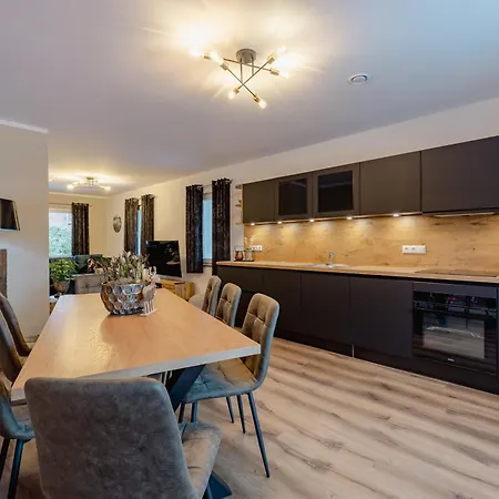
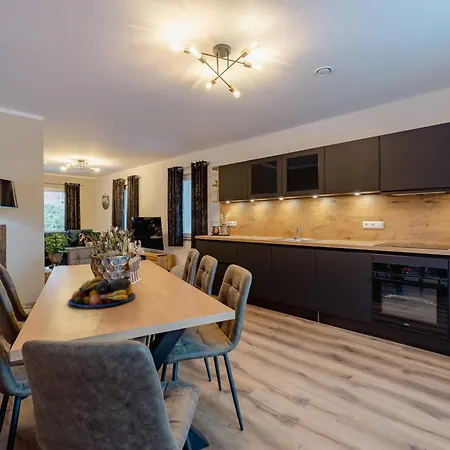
+ fruit bowl [67,276,136,308]
